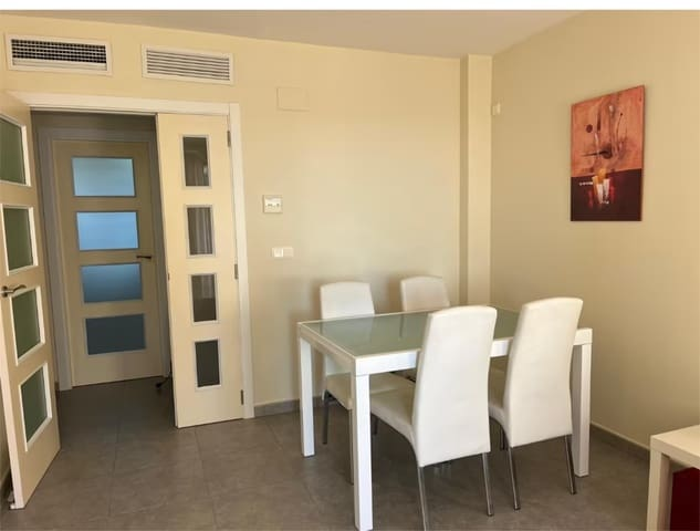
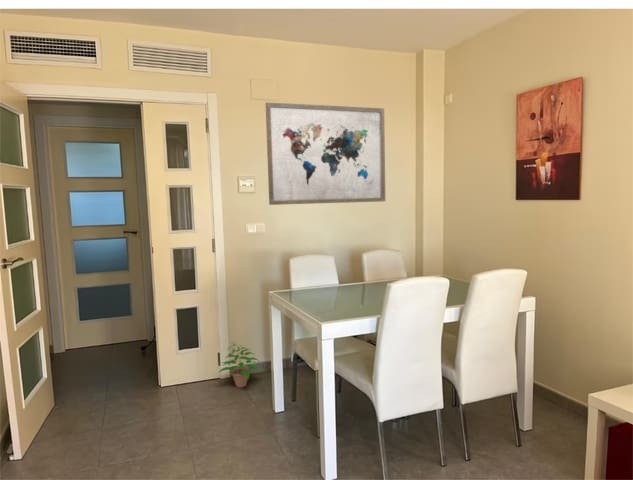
+ wall art [265,101,386,206]
+ potted plant [217,341,263,388]
